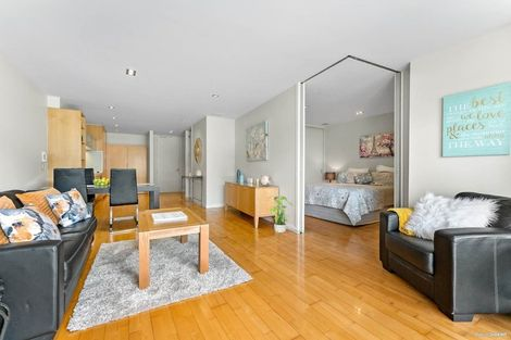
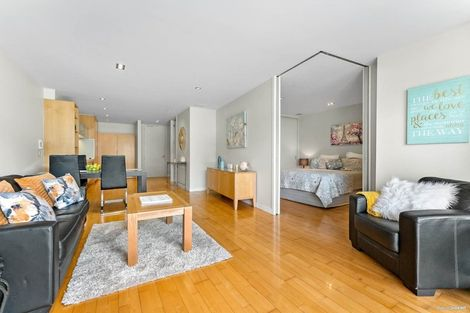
- potted plant [267,196,294,234]
